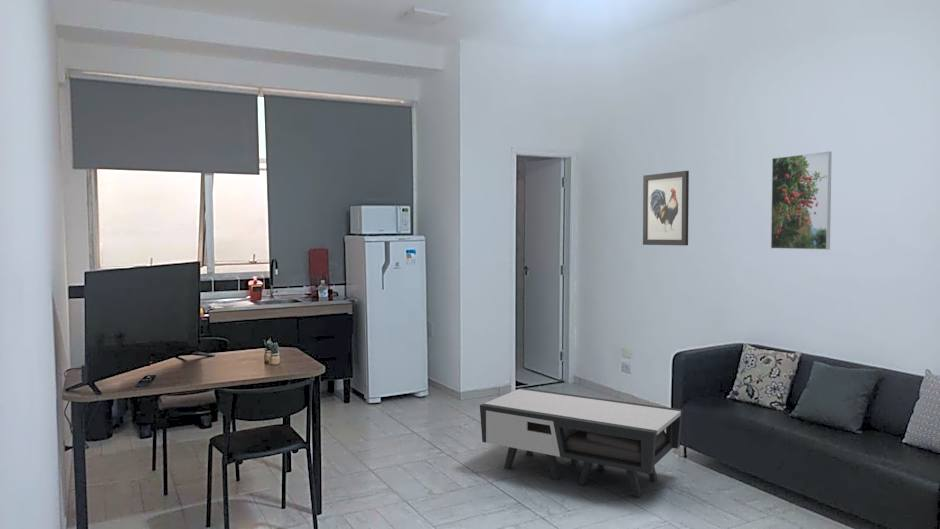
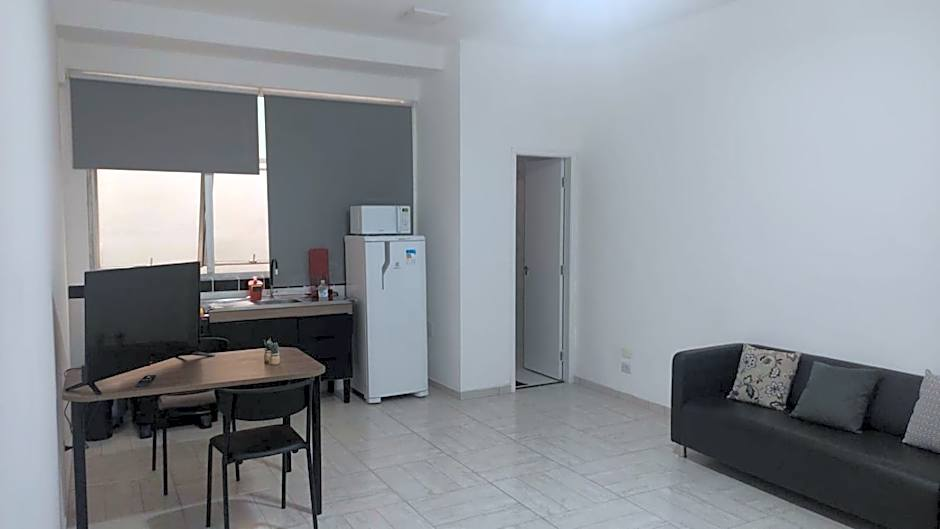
- coffee table [479,387,684,498]
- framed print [770,150,833,251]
- wall art [642,170,690,246]
